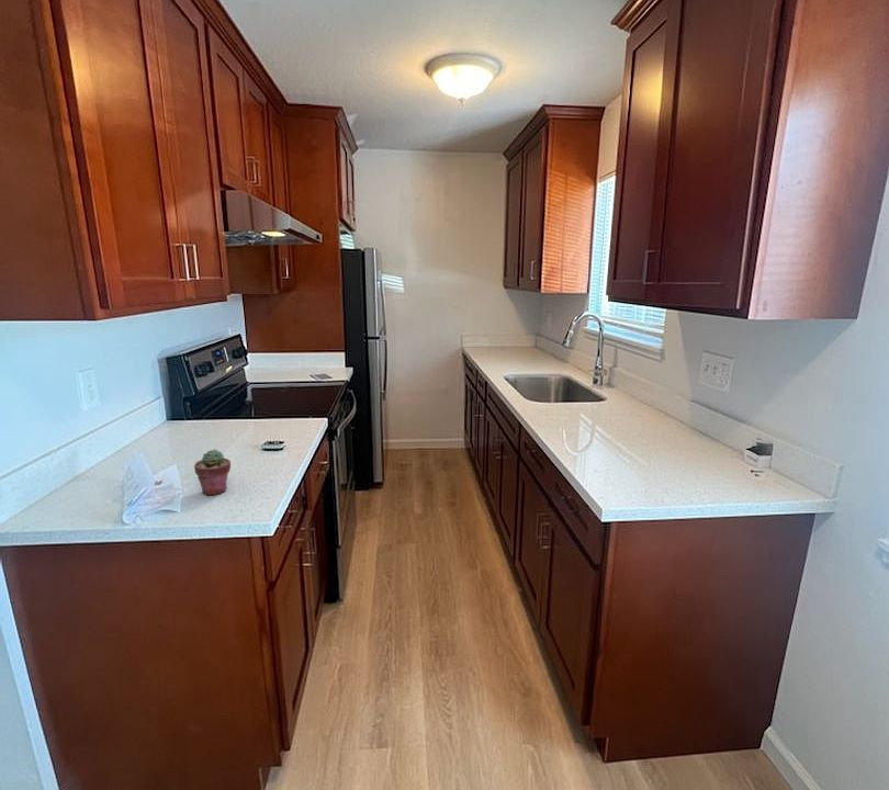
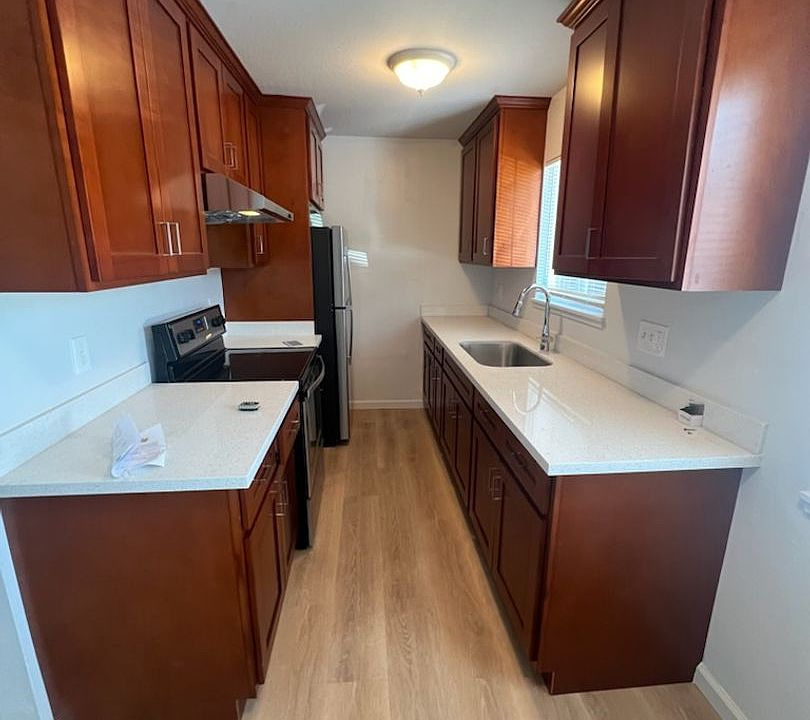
- potted succulent [193,448,232,496]
